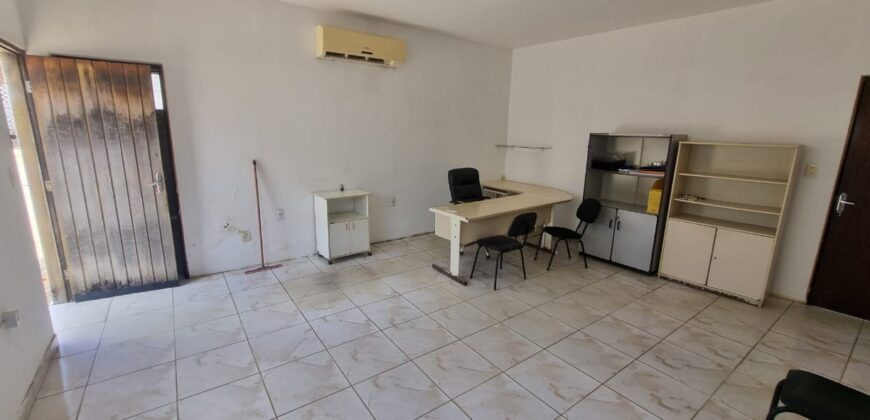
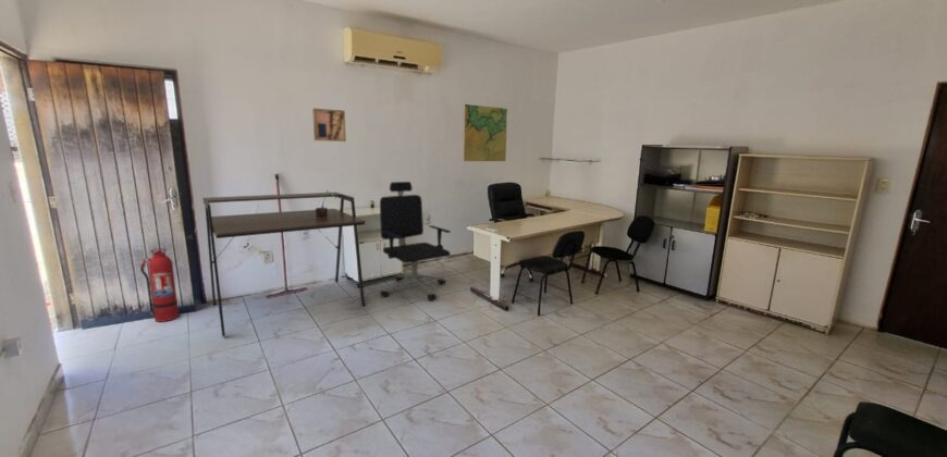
+ fire extinguisher [139,247,181,323]
+ map [463,103,508,162]
+ office chair [379,181,452,301]
+ potted plant [315,189,337,219]
+ desk [201,192,367,337]
+ wall art [311,108,347,143]
